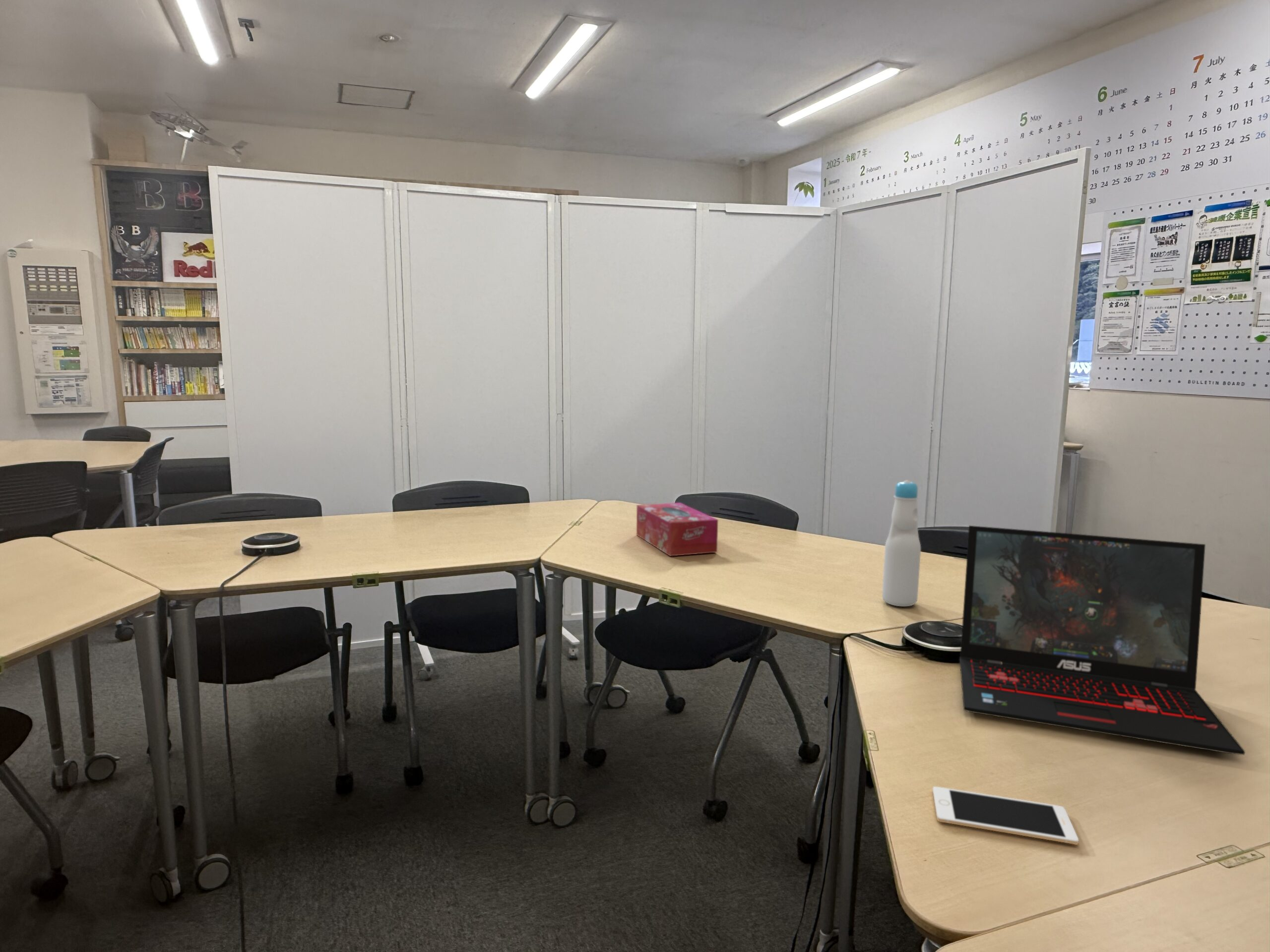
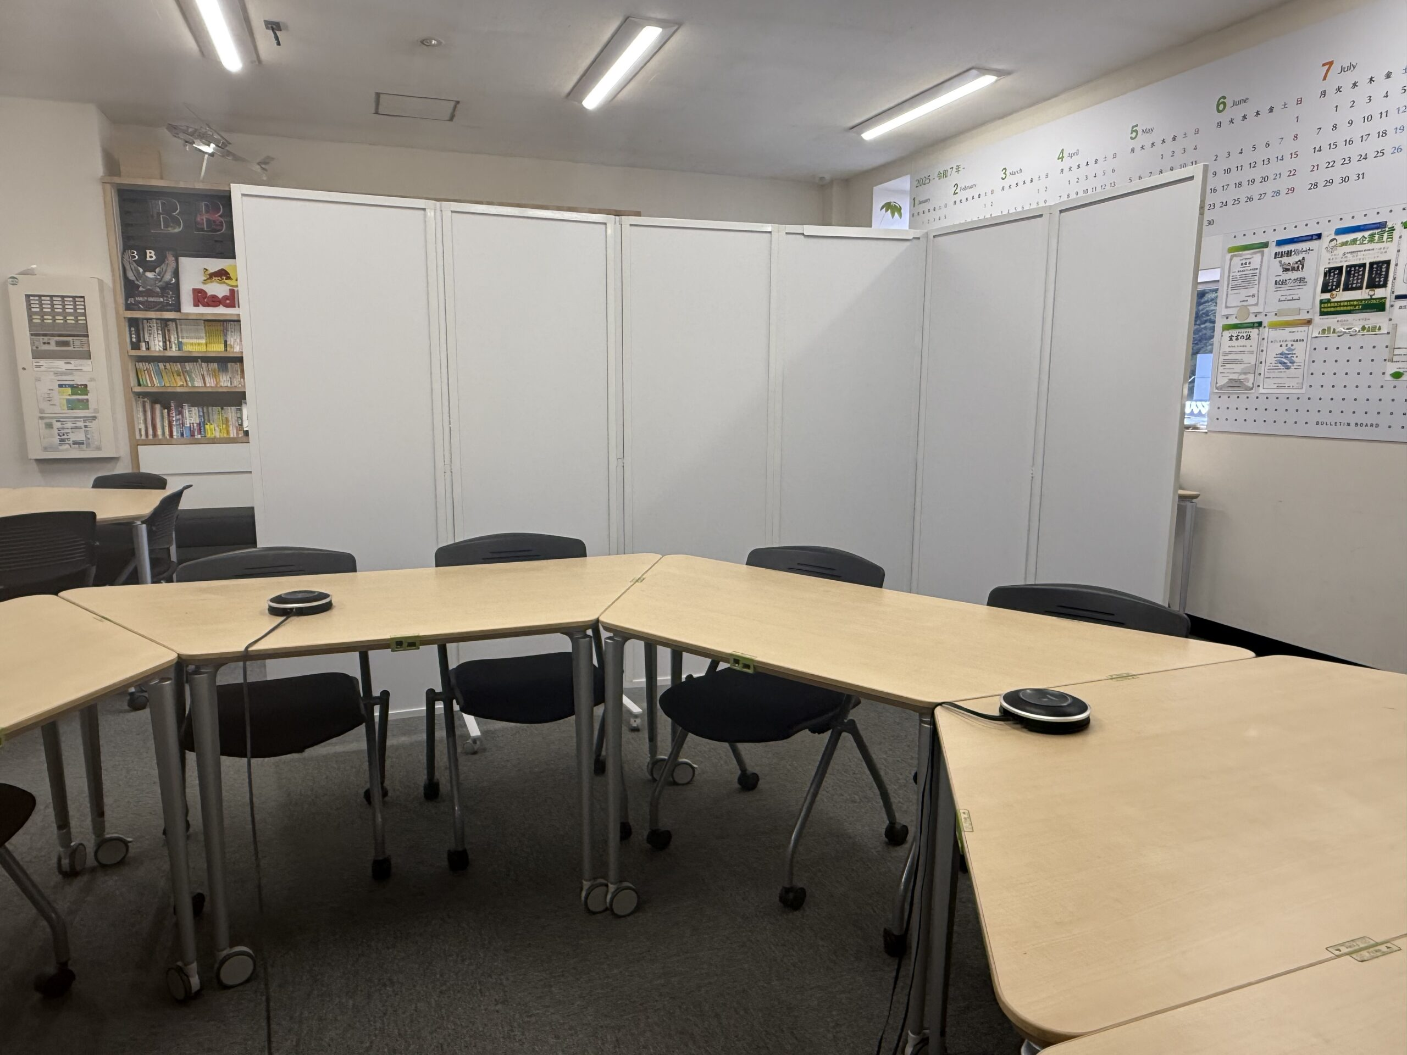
- cell phone [932,786,1079,845]
- laptop [959,525,1246,756]
- tissue box [636,502,718,557]
- bottle [882,480,921,607]
